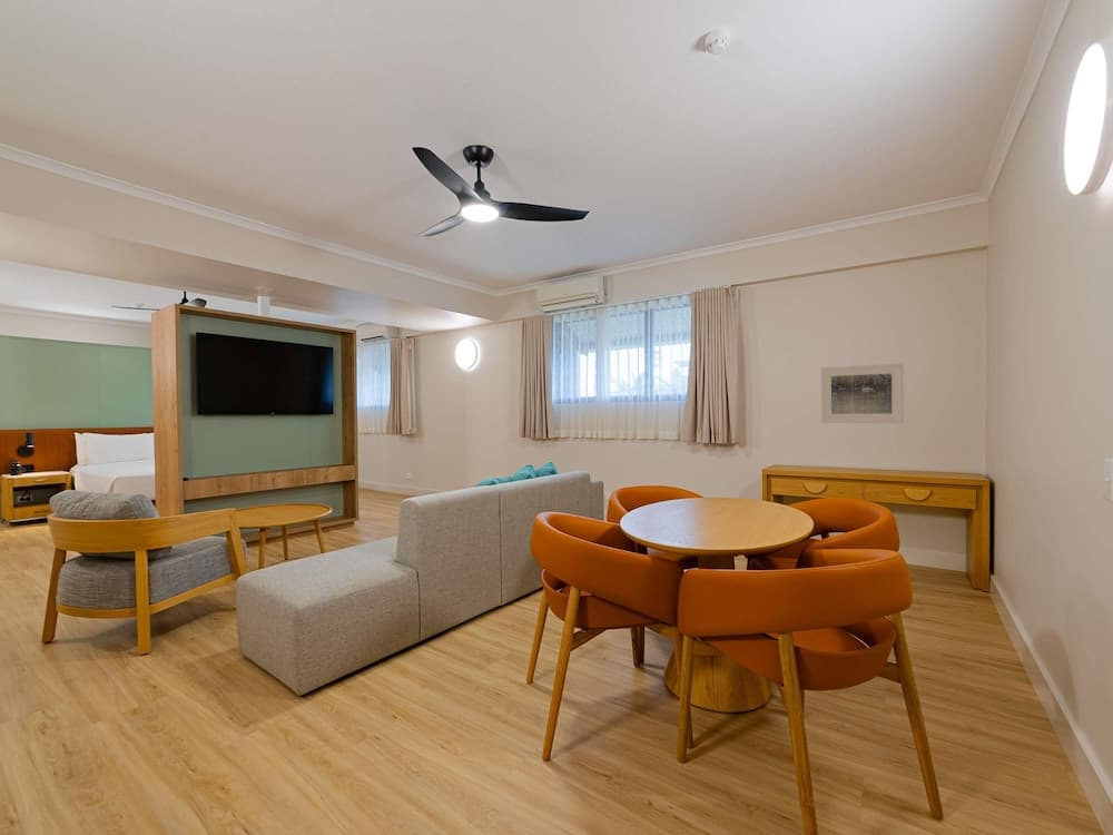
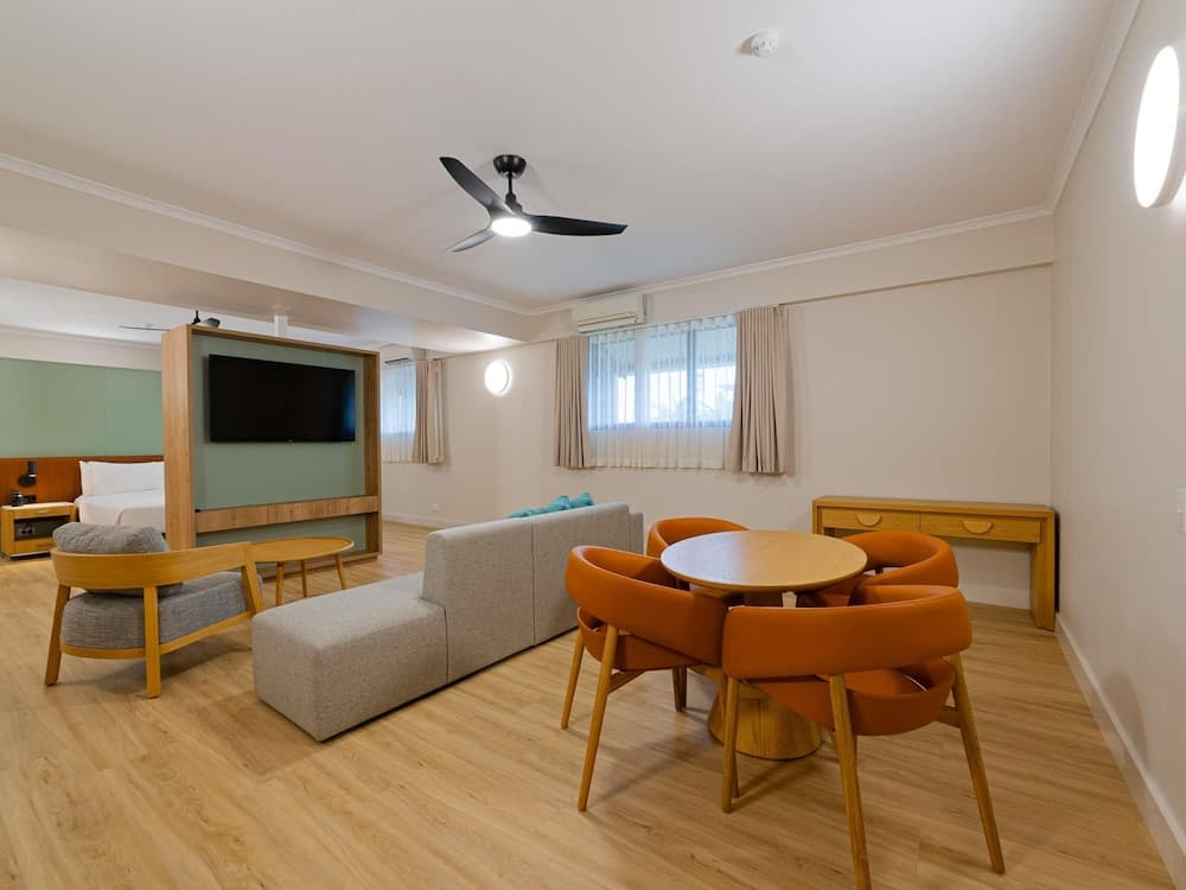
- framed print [820,362,905,424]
